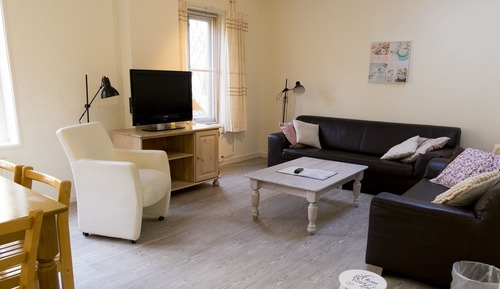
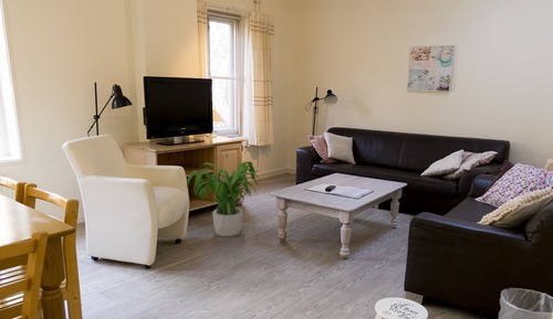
+ potted plant [186,160,263,237]
